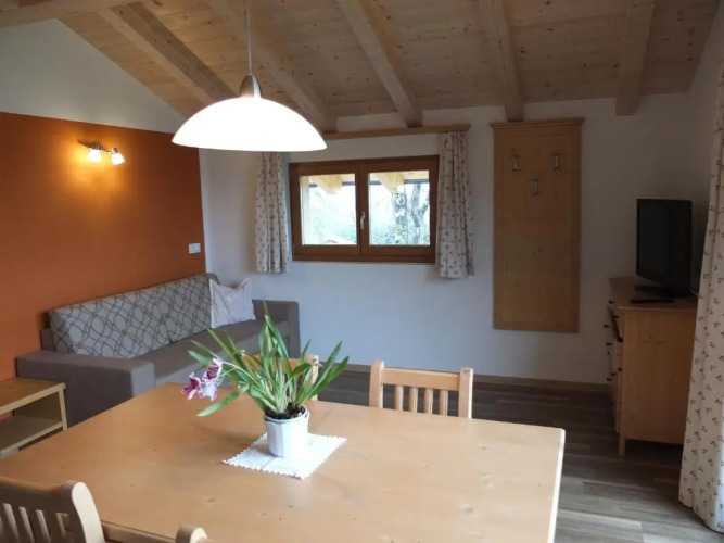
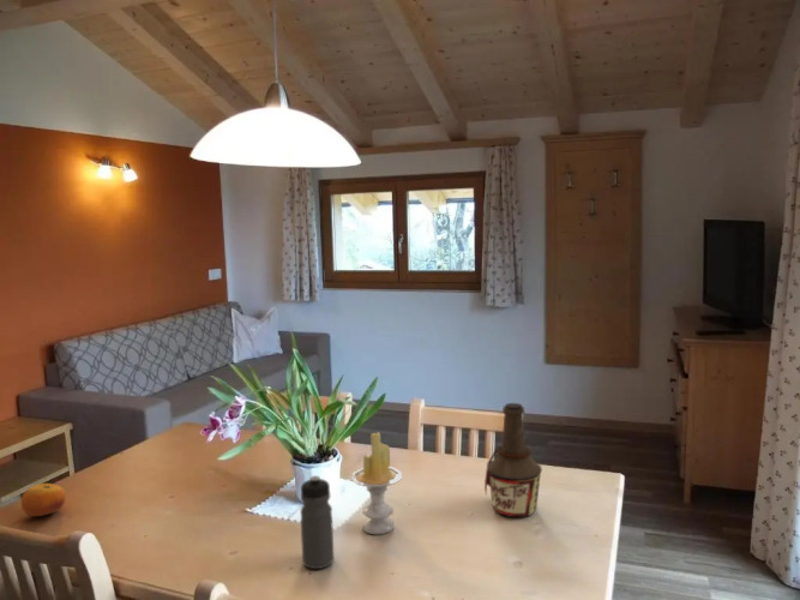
+ fruit [20,482,67,517]
+ candle [350,431,403,535]
+ water bottle [299,474,335,570]
+ bottle [483,402,543,518]
